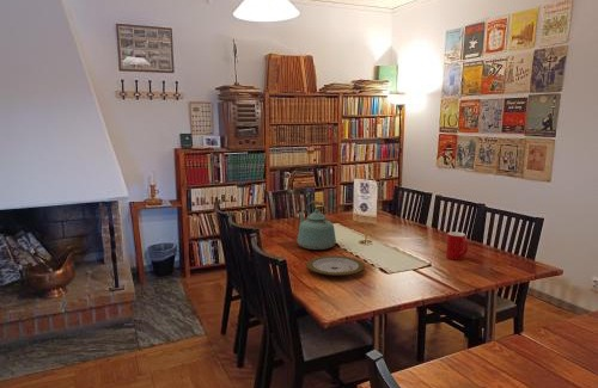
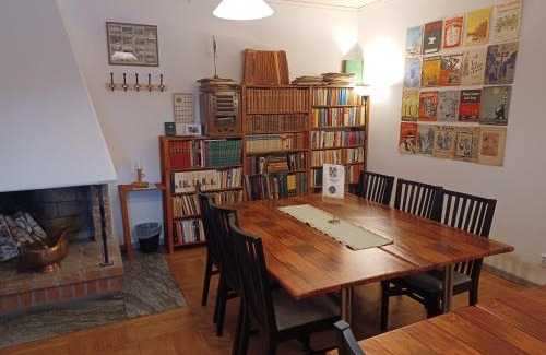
- cup [445,230,469,261]
- kettle [297,199,337,251]
- plate [305,254,366,277]
